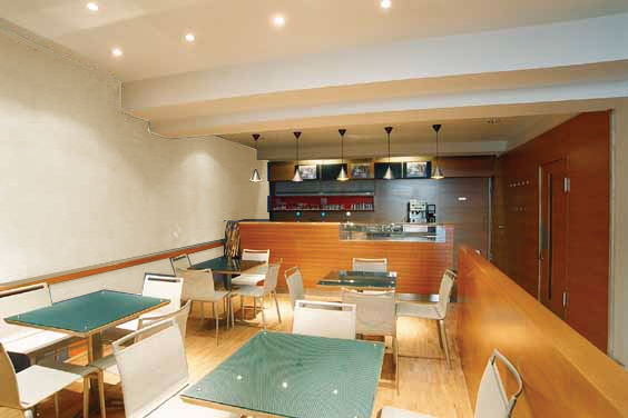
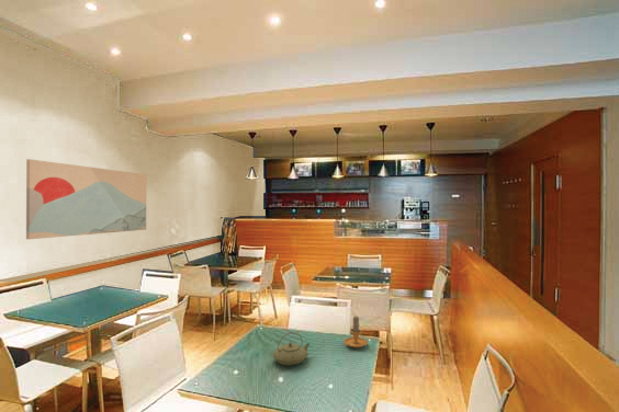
+ teapot [272,331,311,366]
+ candle [342,314,369,348]
+ wall art [25,158,147,240]
